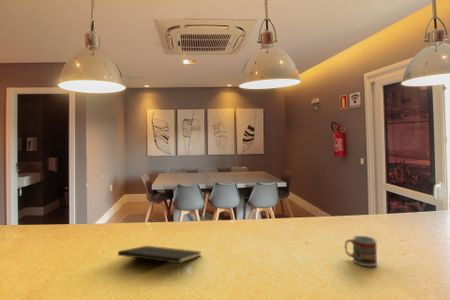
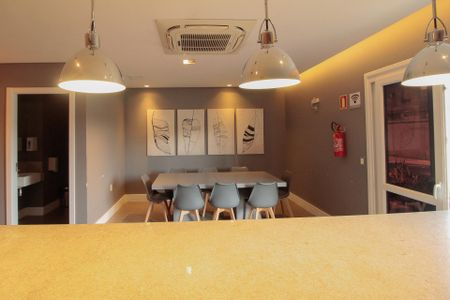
- notepad [117,245,203,273]
- cup [344,235,378,267]
